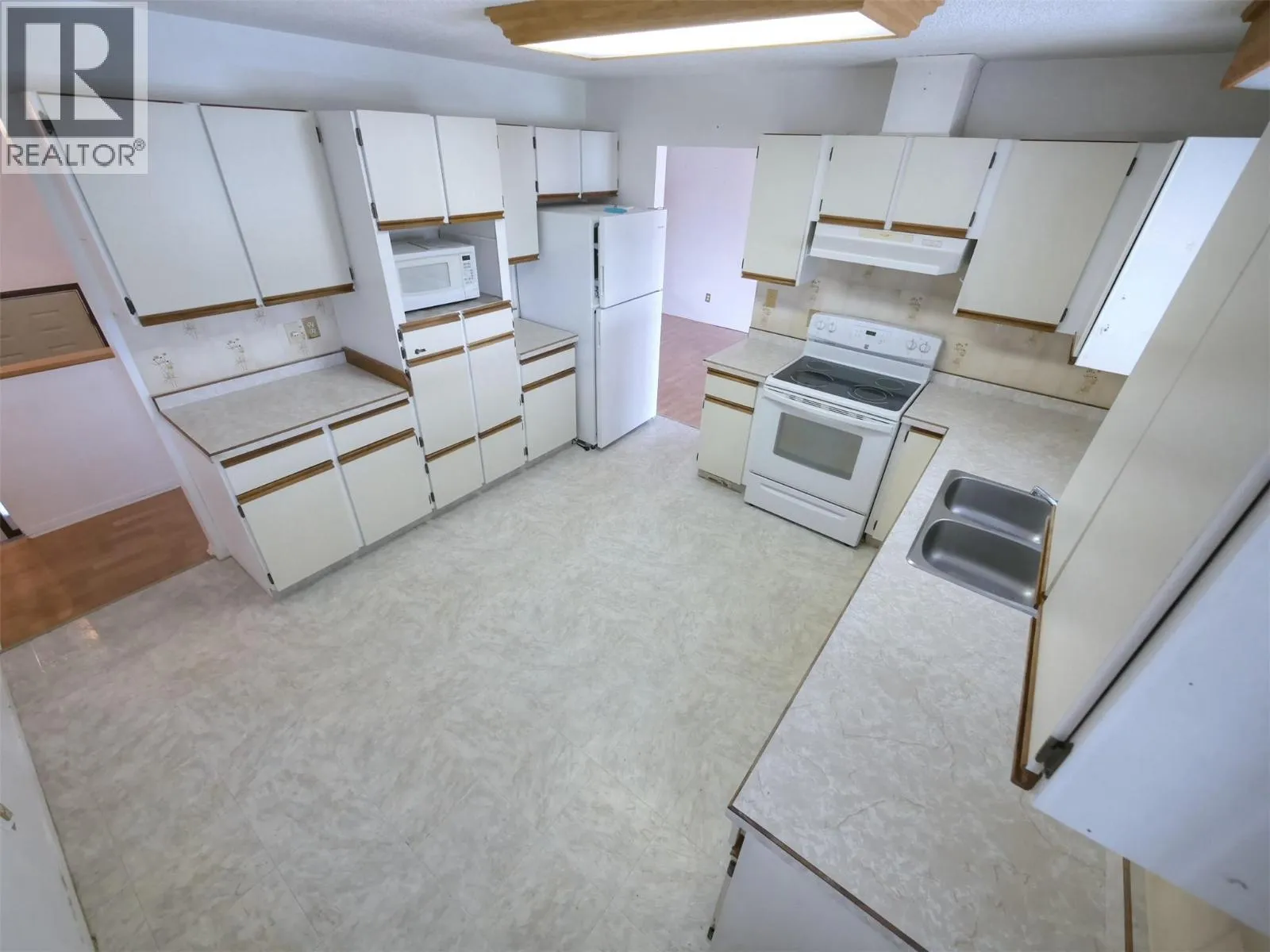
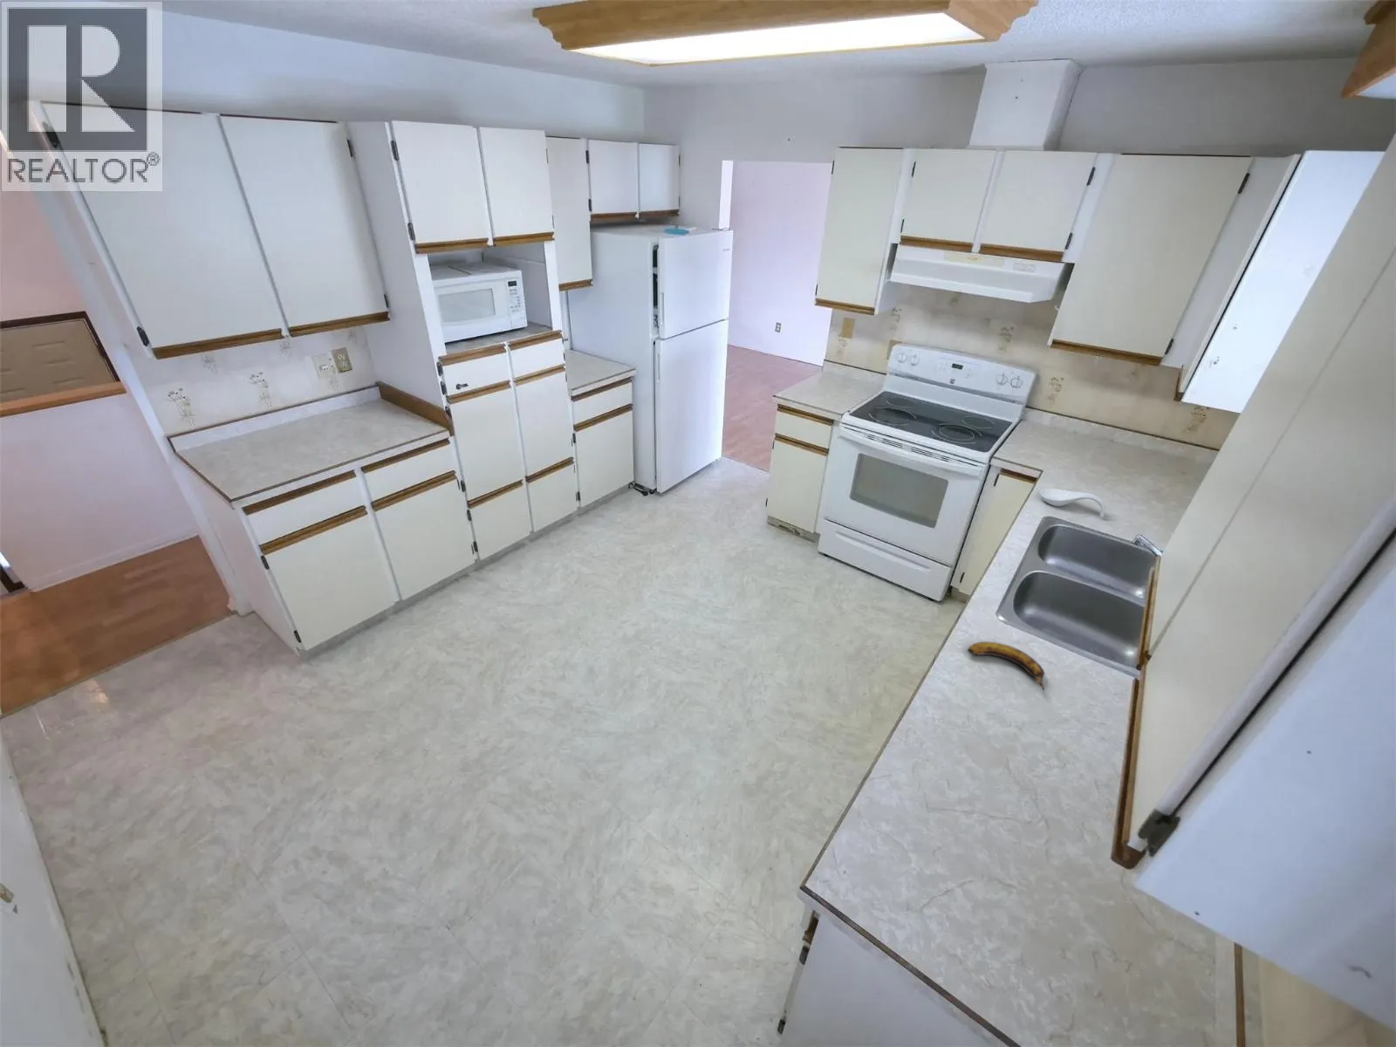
+ banana [966,641,1046,691]
+ spoon rest [1039,487,1106,518]
